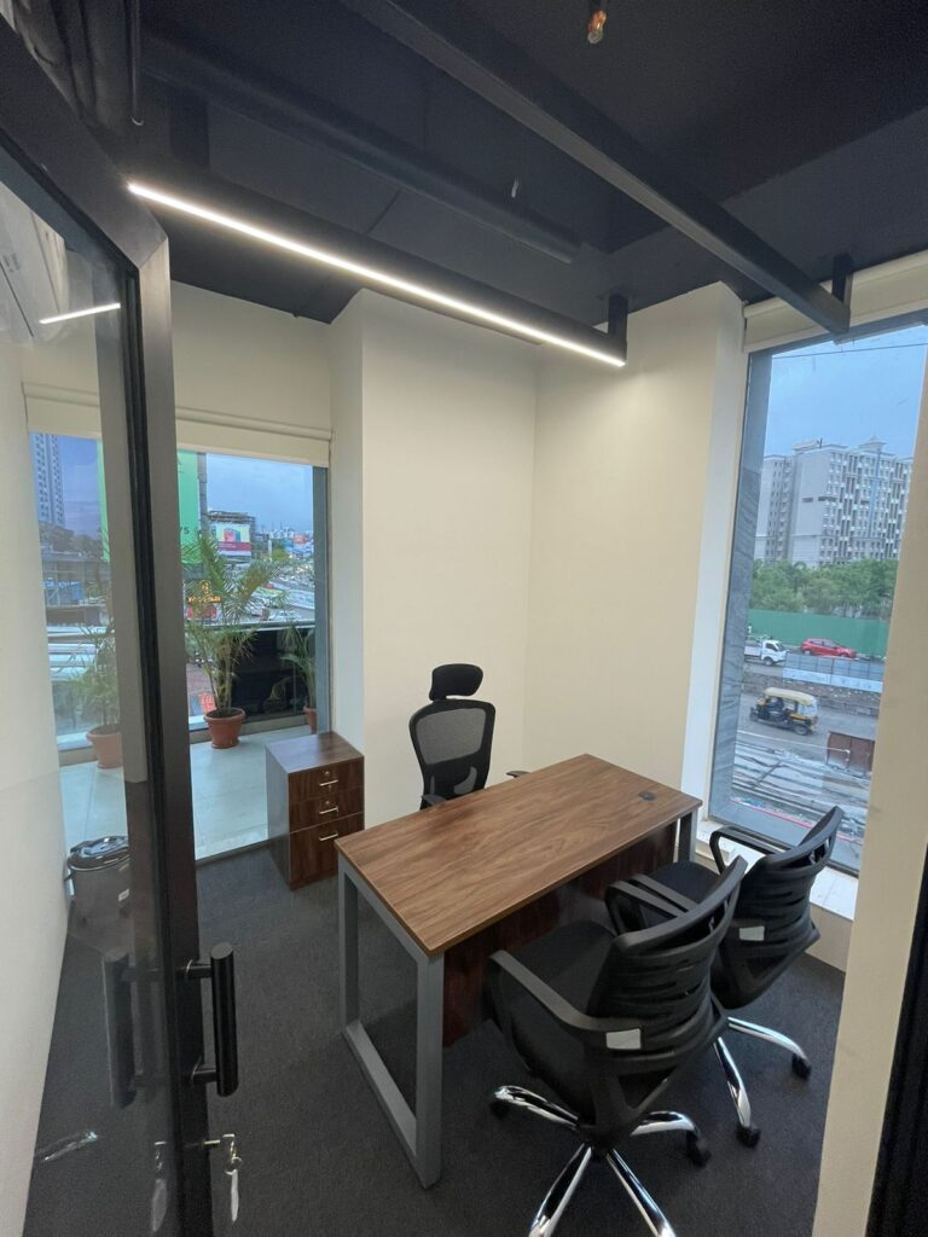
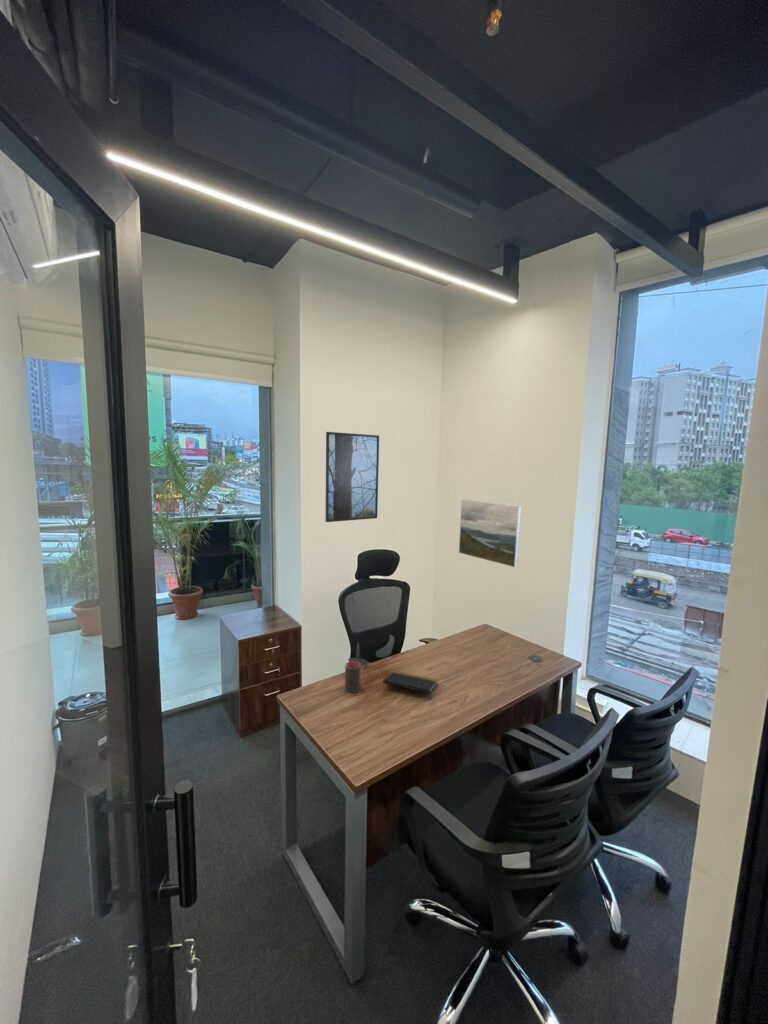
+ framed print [458,498,522,569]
+ notepad [382,670,438,700]
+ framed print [324,431,380,523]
+ cup [344,660,362,694]
